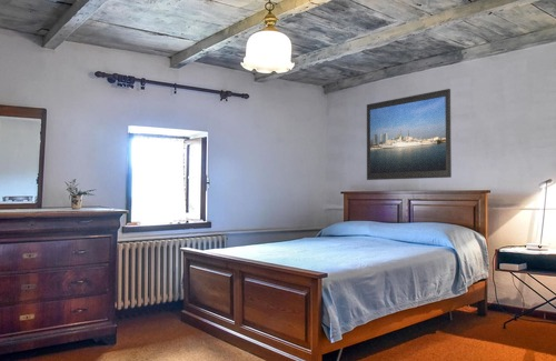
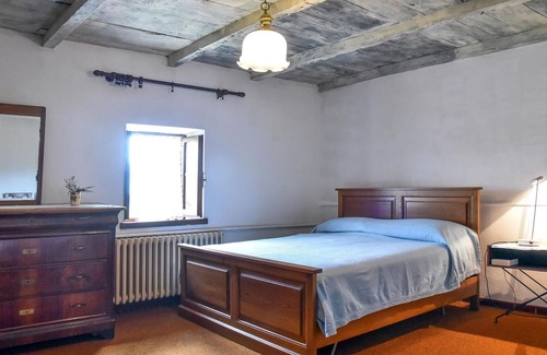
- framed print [366,88,453,181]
